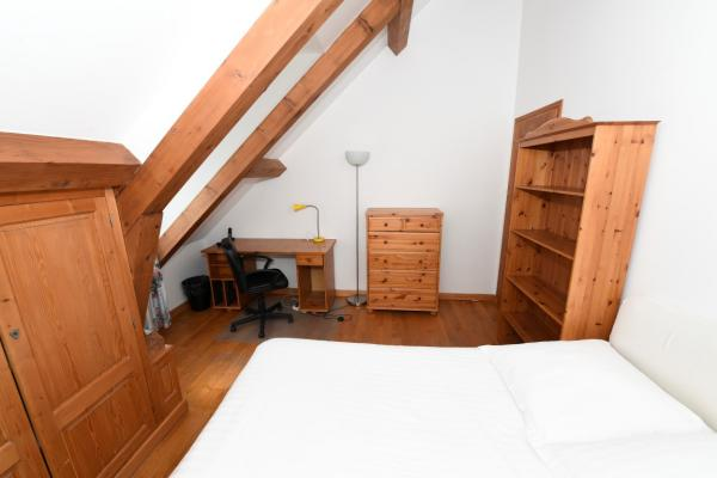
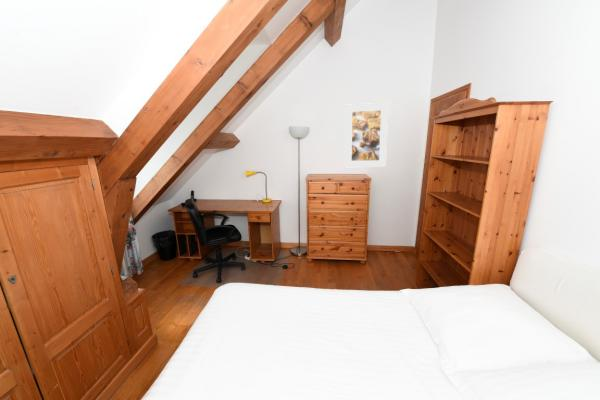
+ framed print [344,102,389,168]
